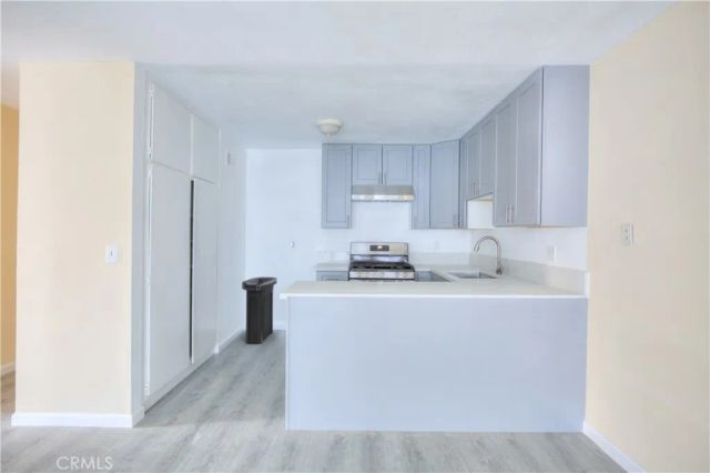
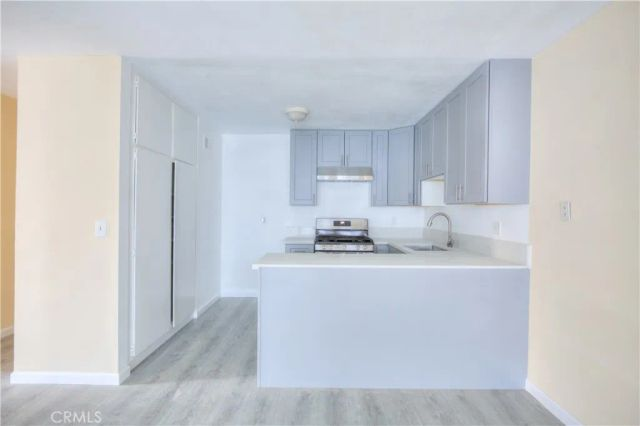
- trash can [241,275,278,344]
